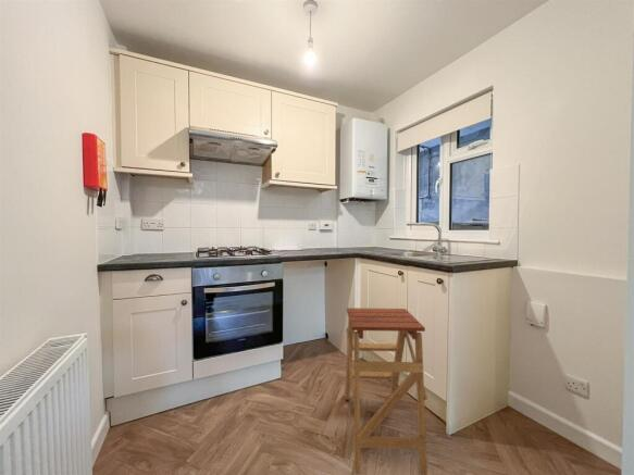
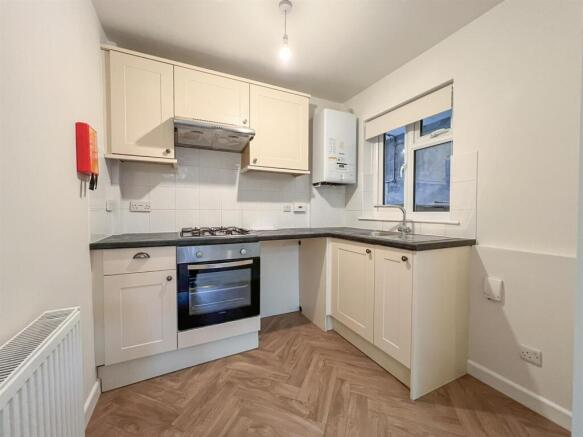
- step ladder [344,307,428,475]
